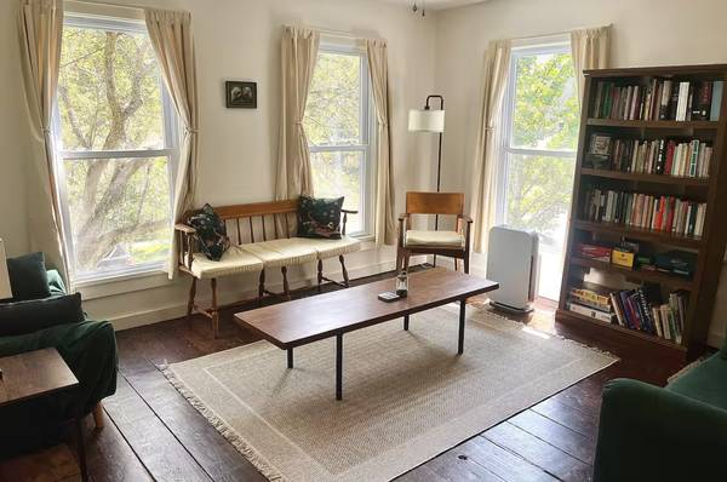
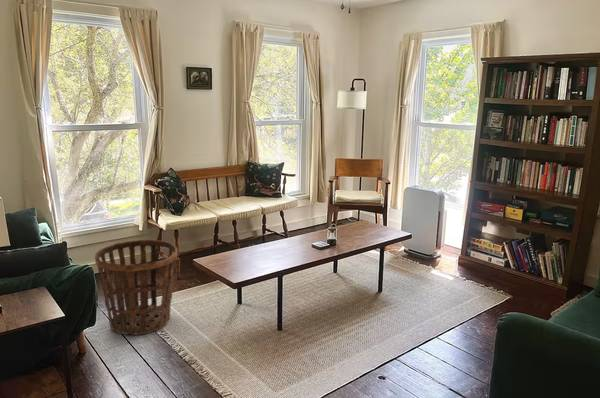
+ basket [94,239,179,336]
